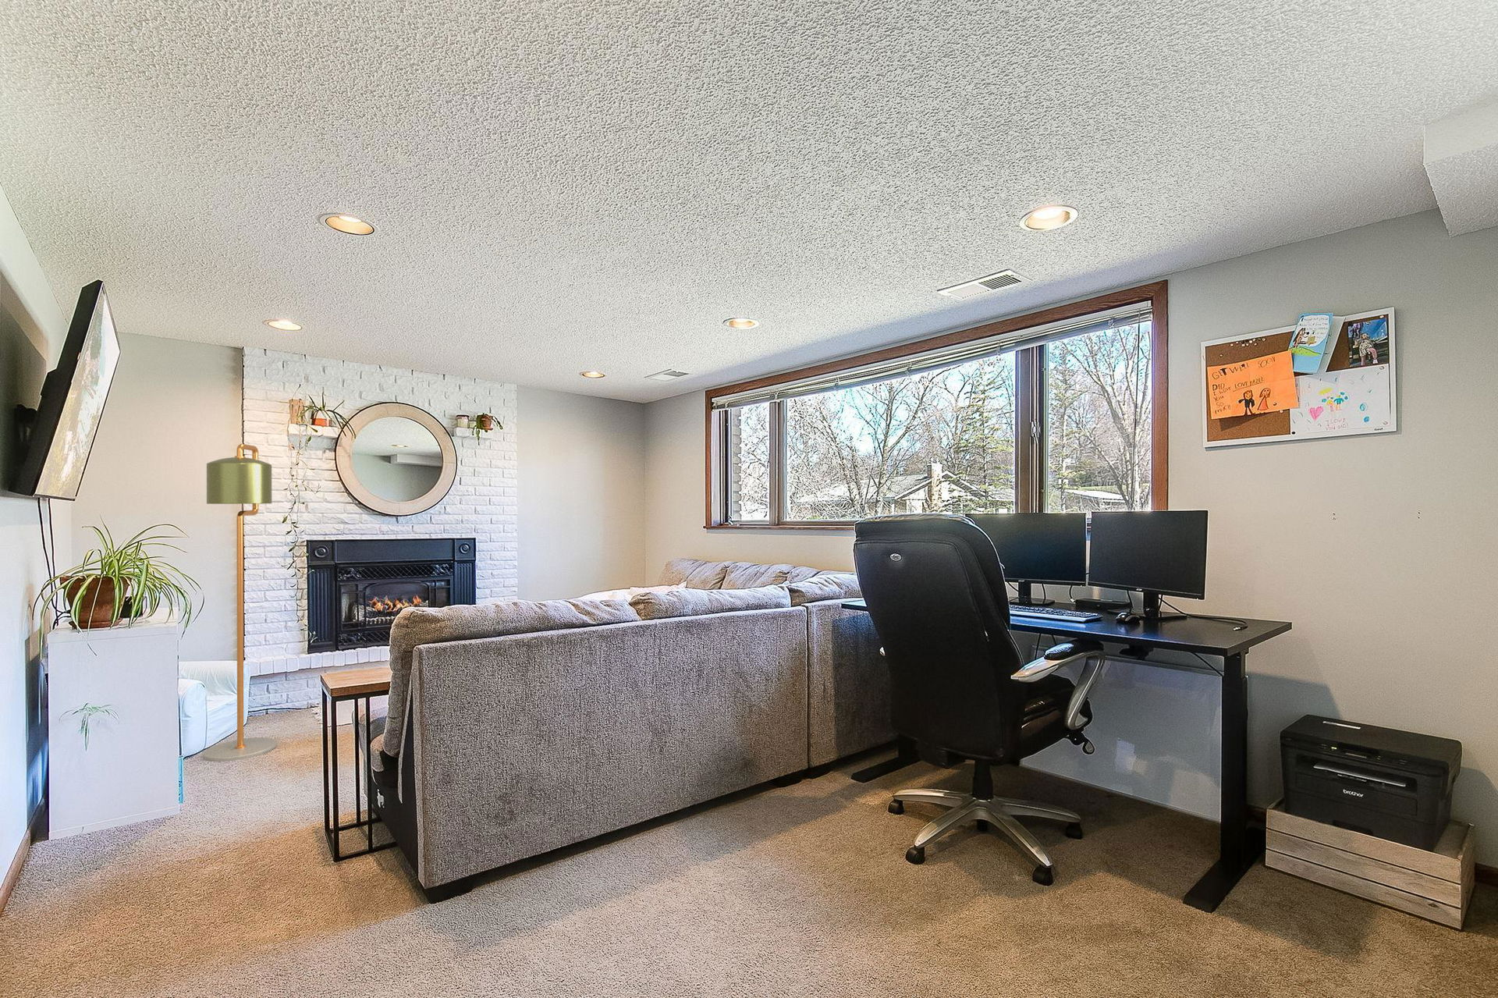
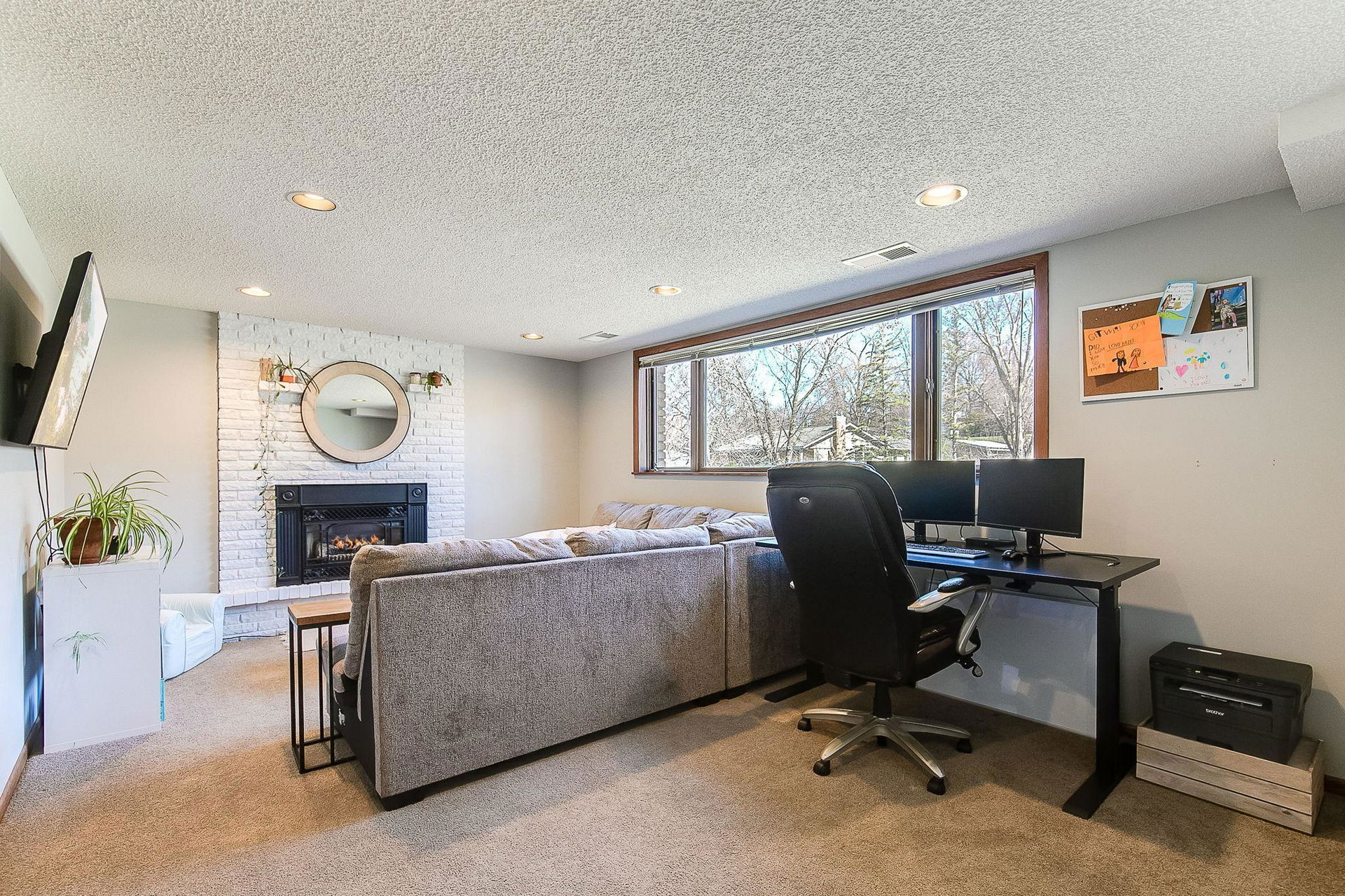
- floor lamp [202,443,277,762]
